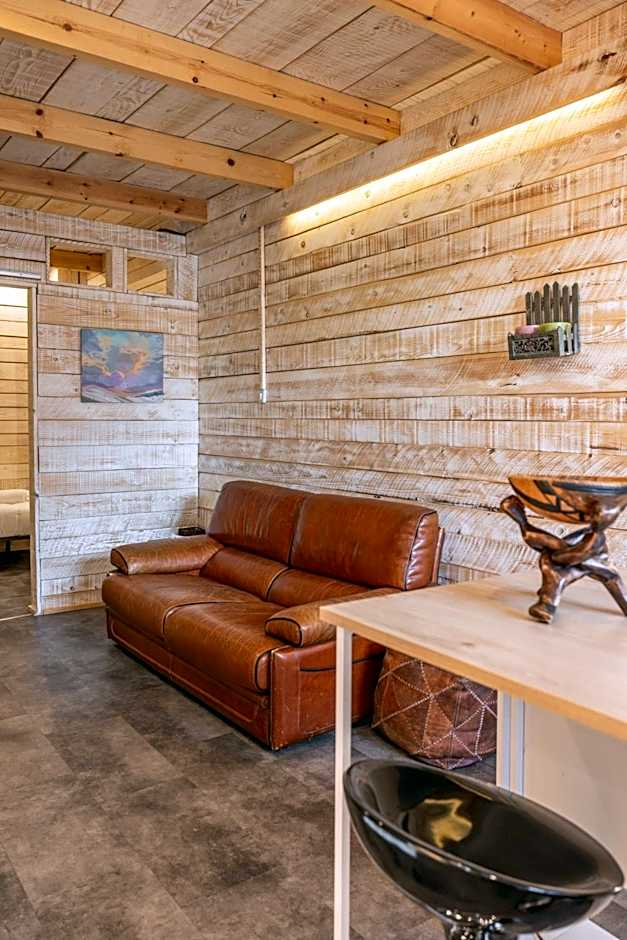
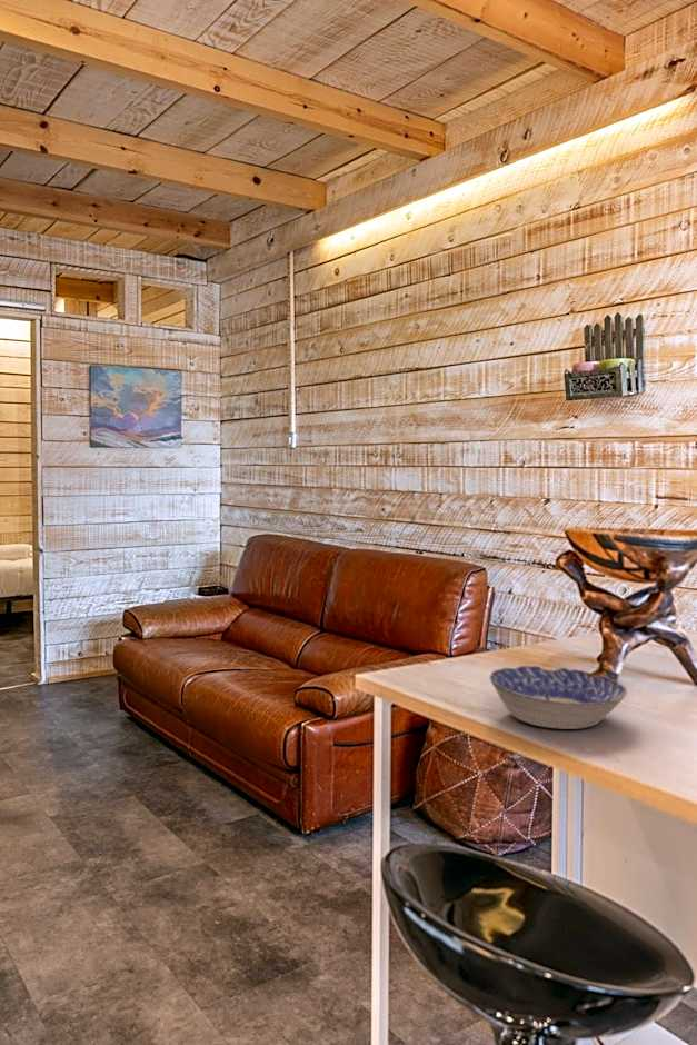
+ bowl [489,665,628,730]
